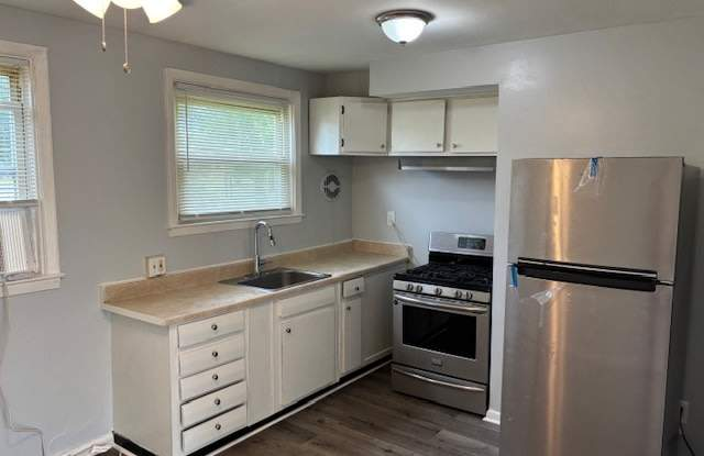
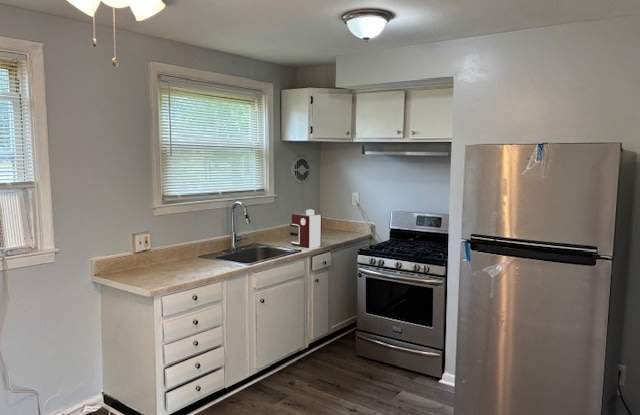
+ coffee maker [289,208,323,249]
